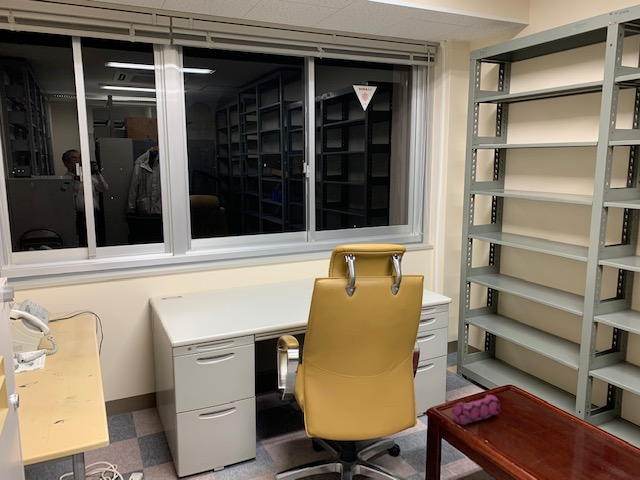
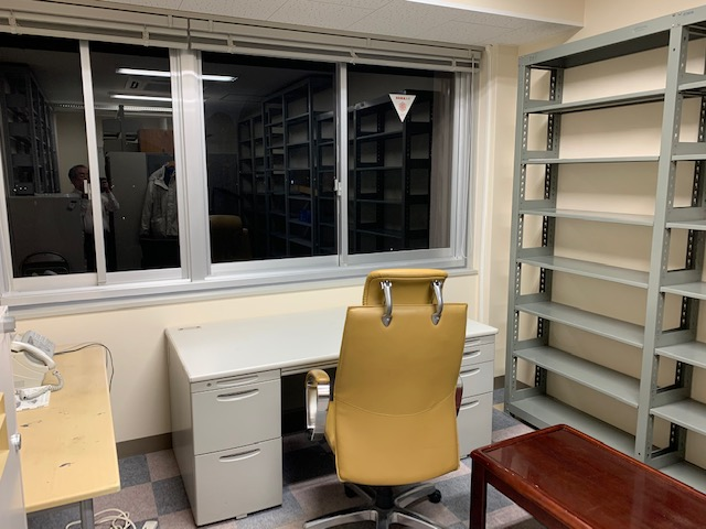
- pencil case [451,394,501,426]
